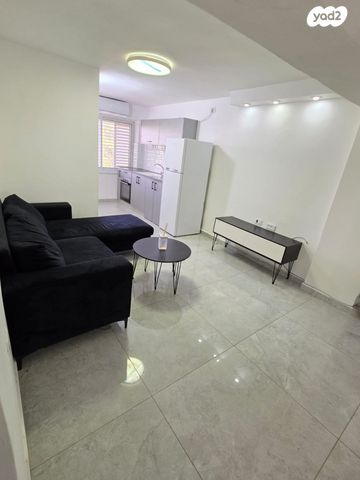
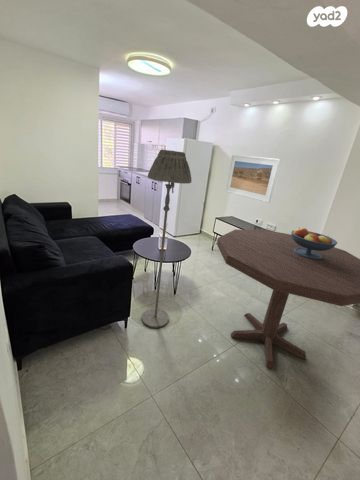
+ dining table [216,229,360,369]
+ fruit bowl [290,227,338,259]
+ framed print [224,154,282,204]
+ floor lamp [141,148,193,329]
